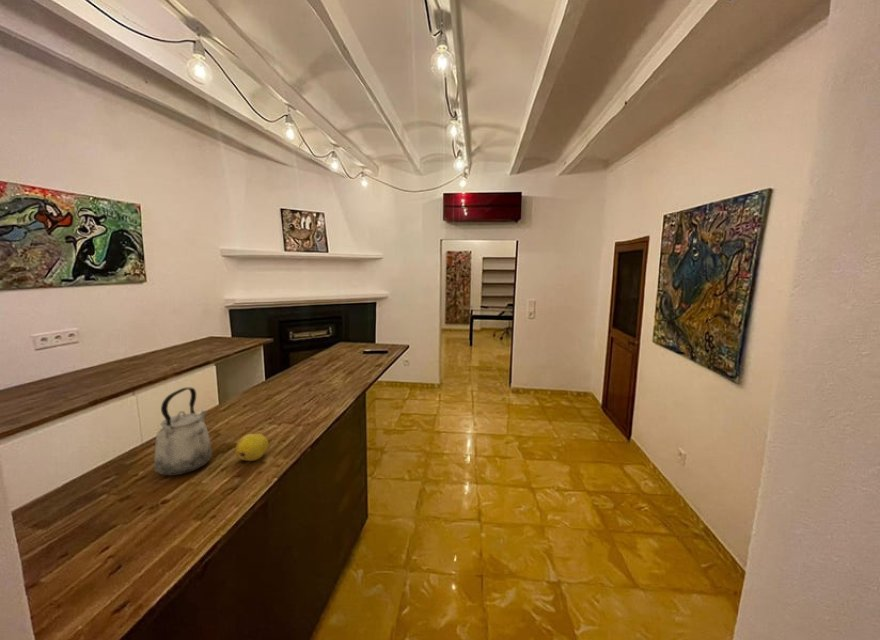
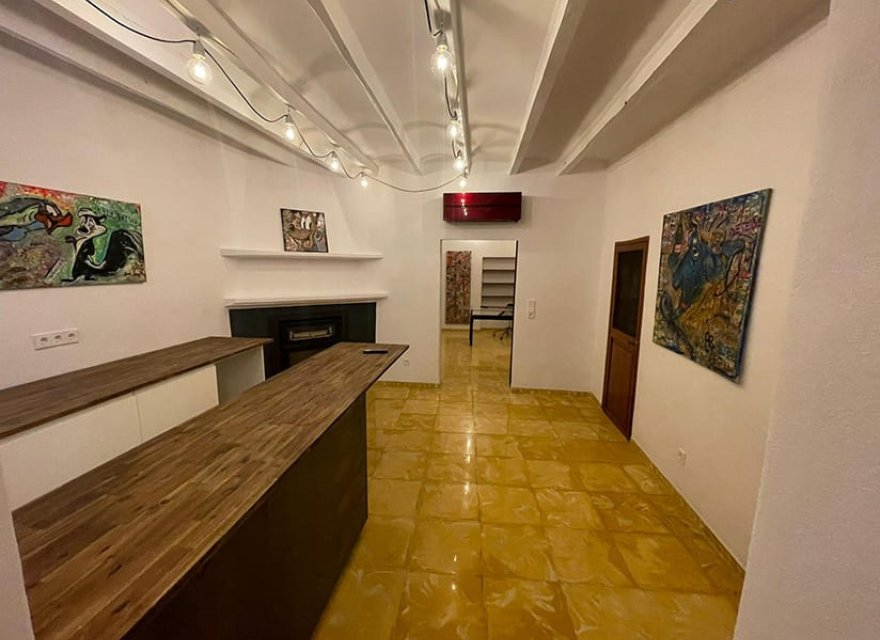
- fruit [234,433,270,462]
- kettle [153,387,213,477]
